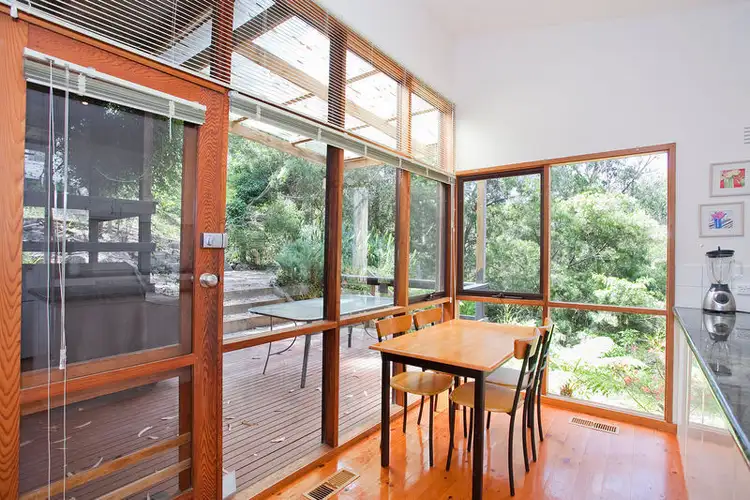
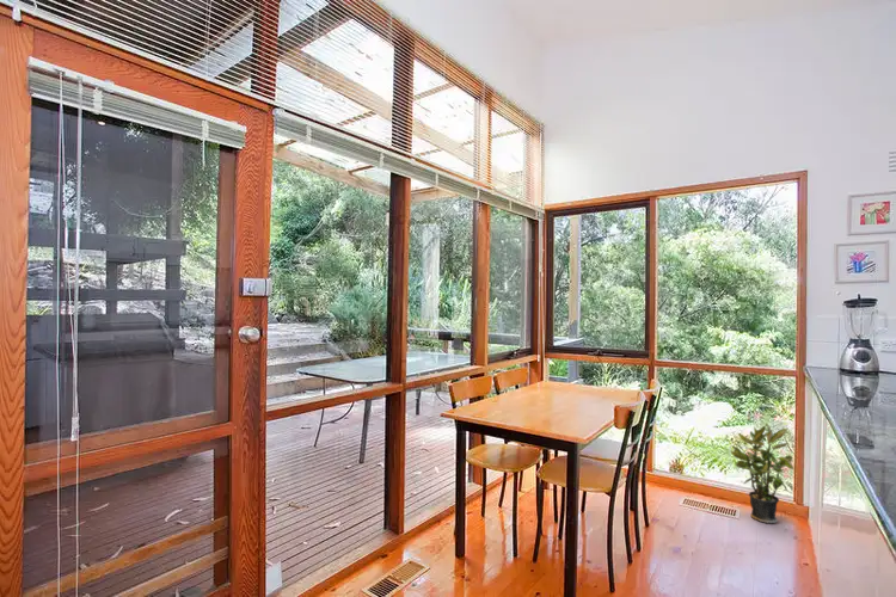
+ potted plant [730,423,794,524]
